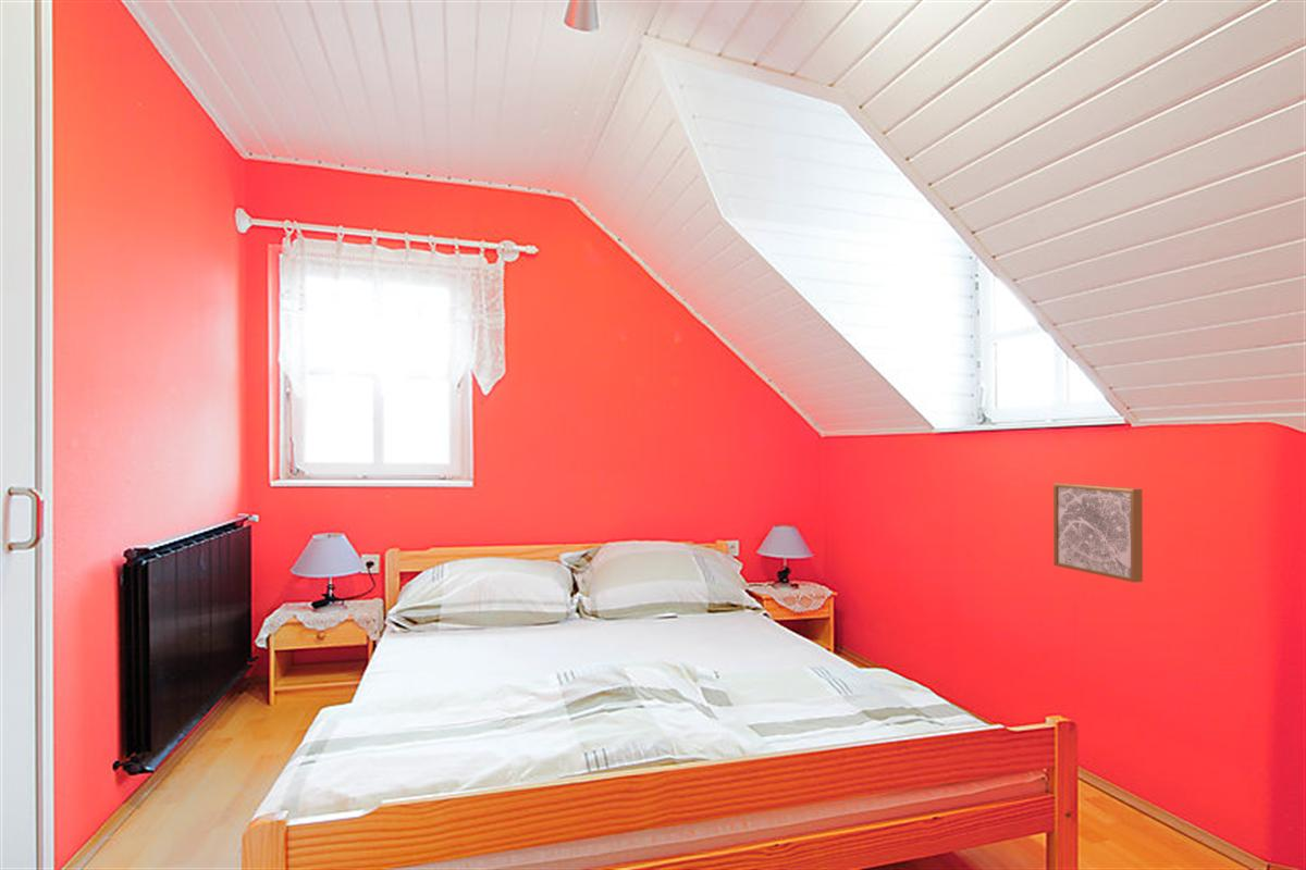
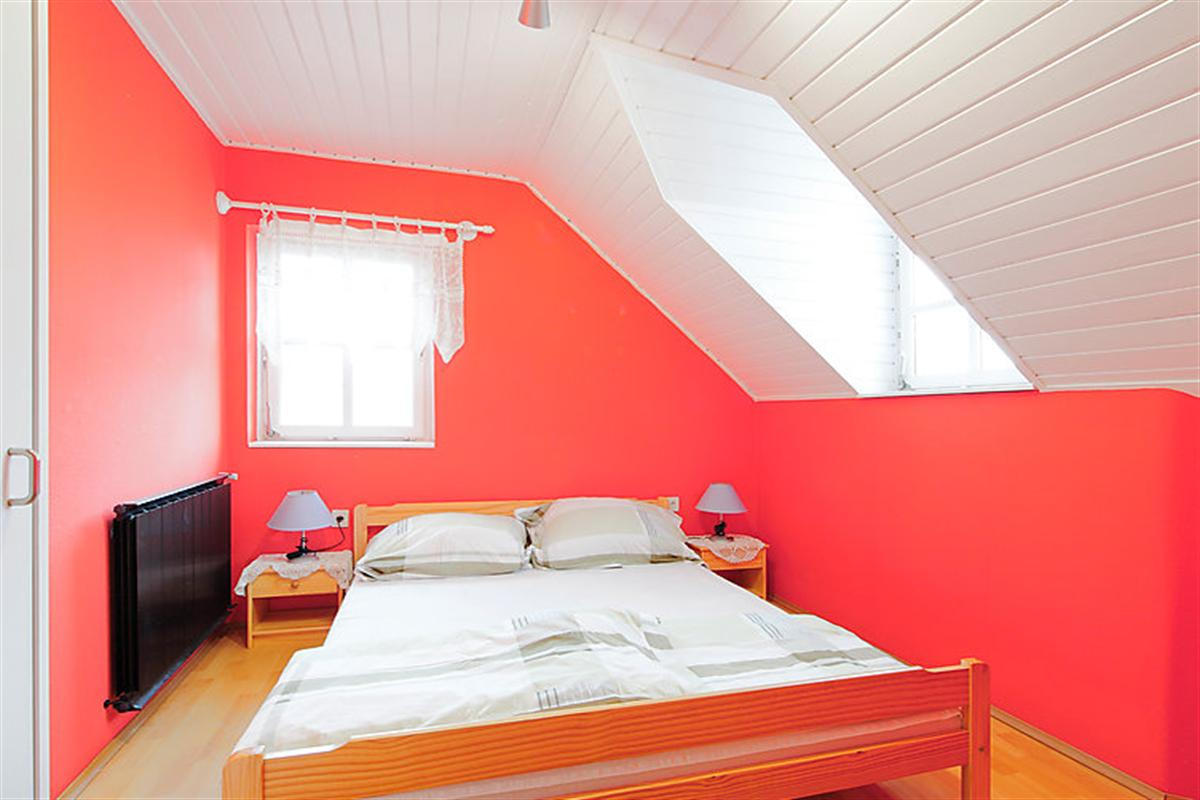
- wall art [1052,482,1144,584]
